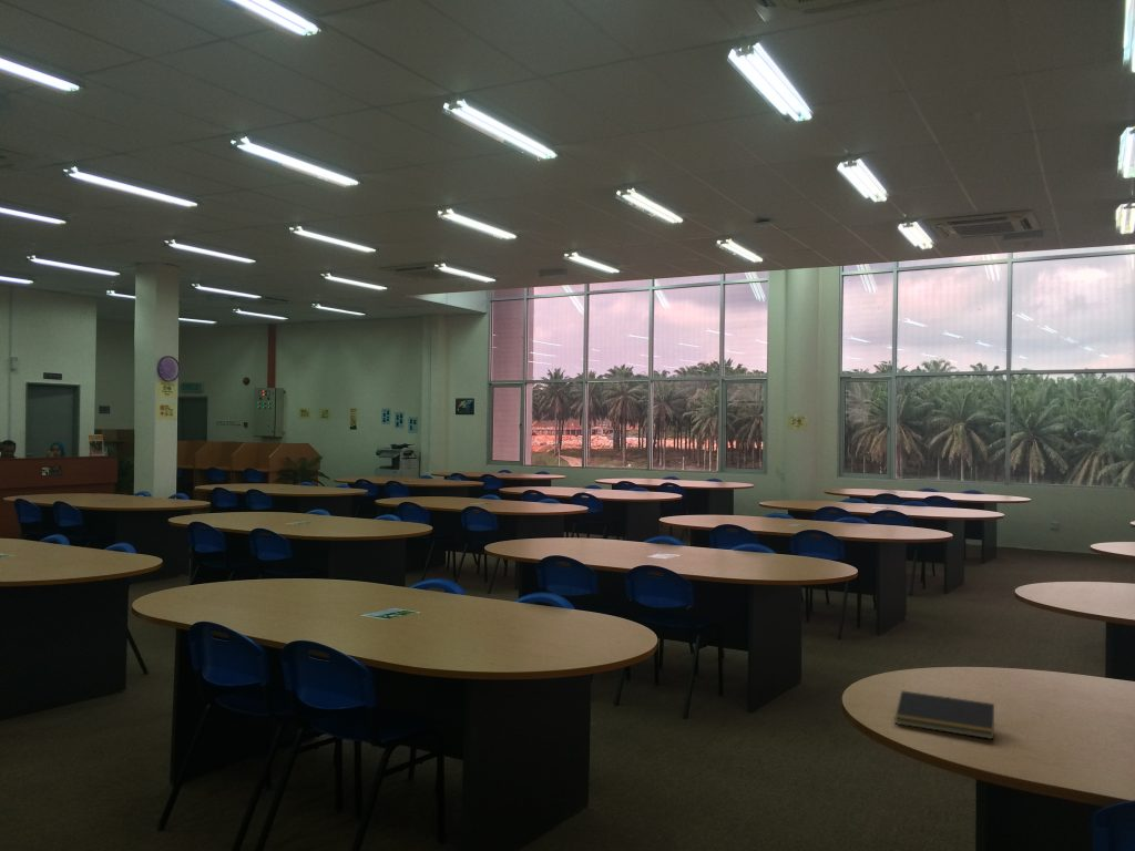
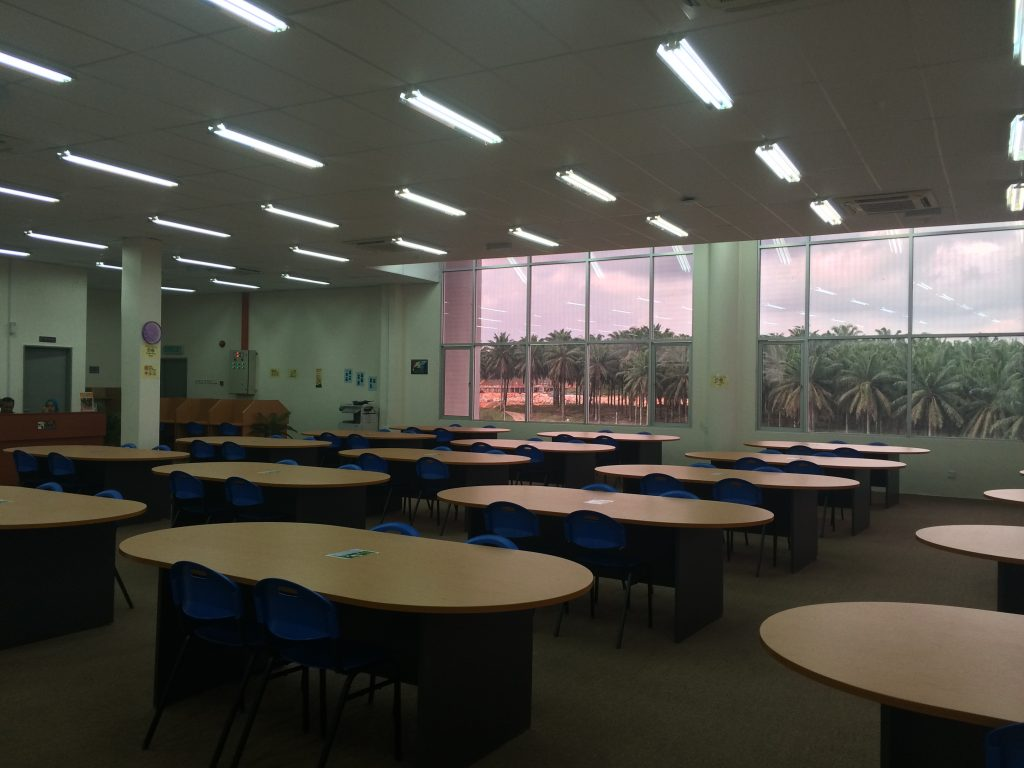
- notepad [894,689,995,740]
